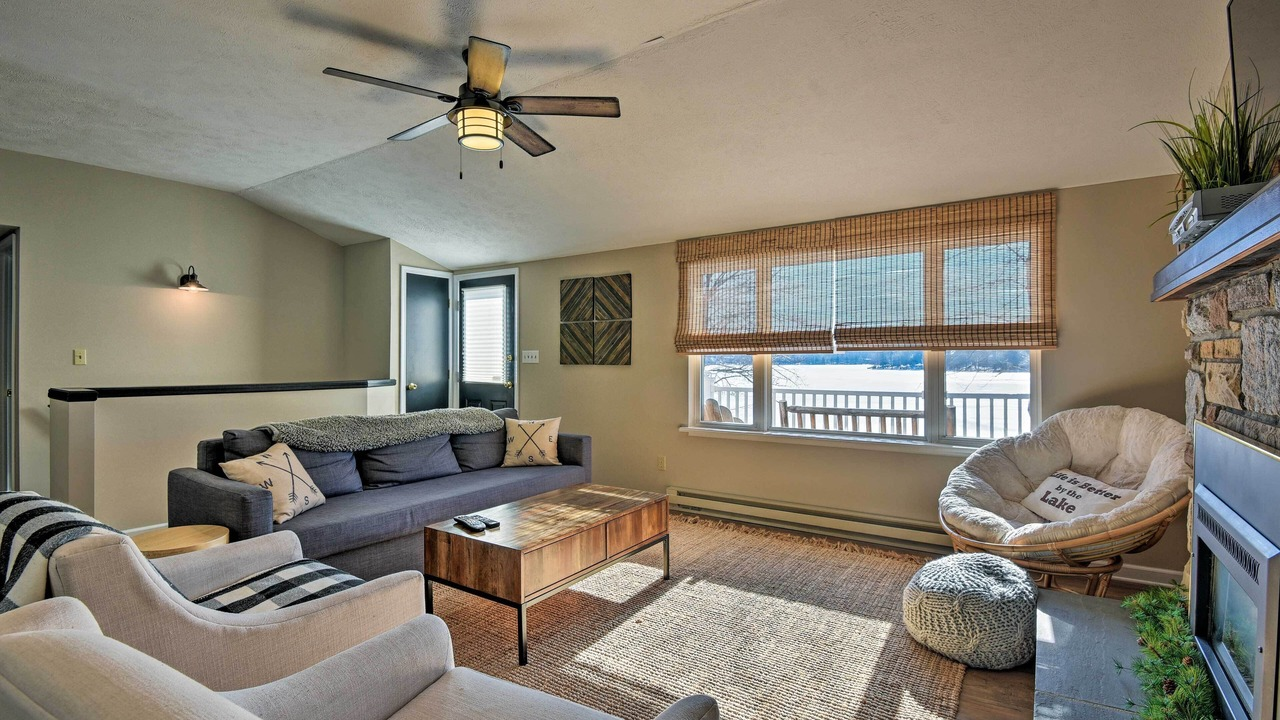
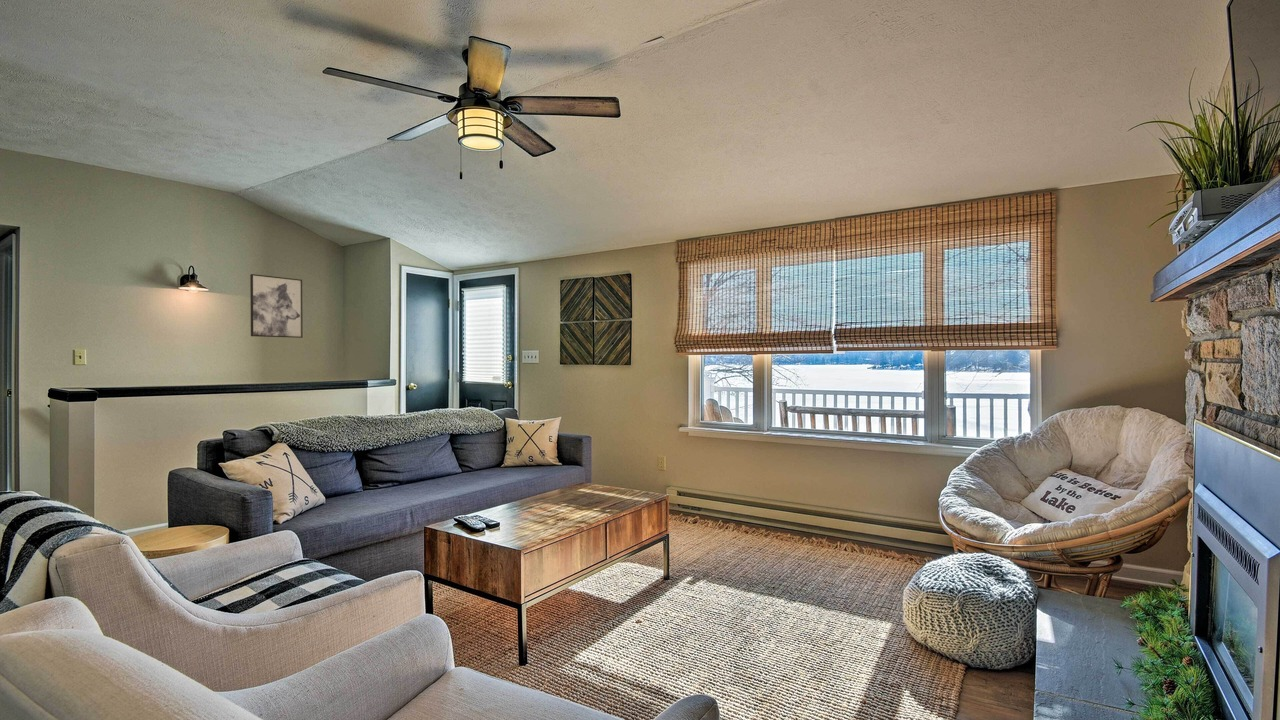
+ wall art [249,273,304,339]
